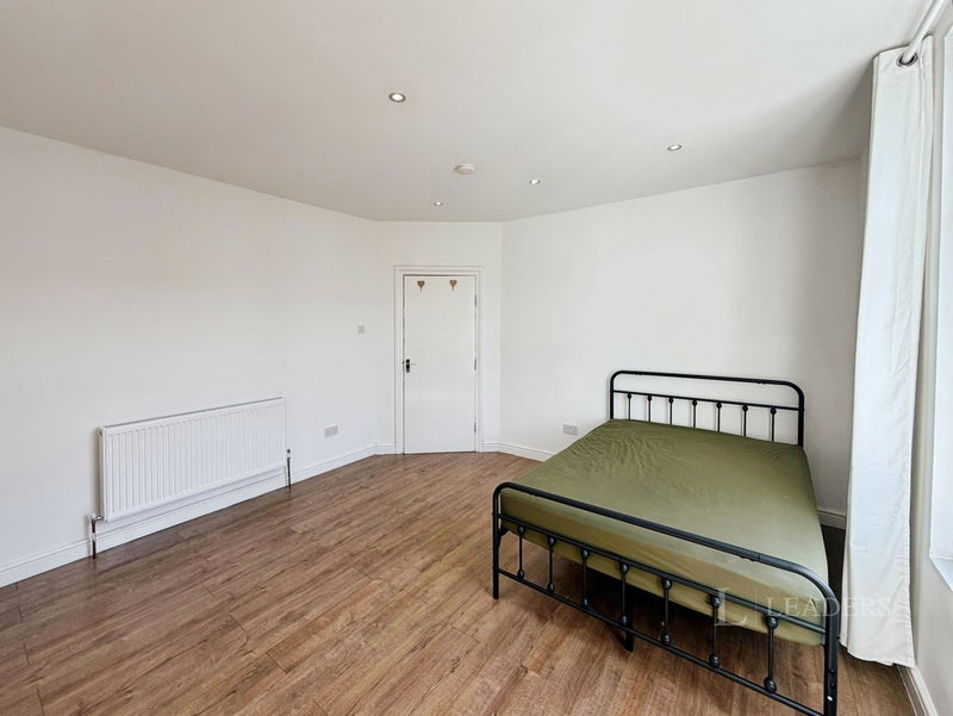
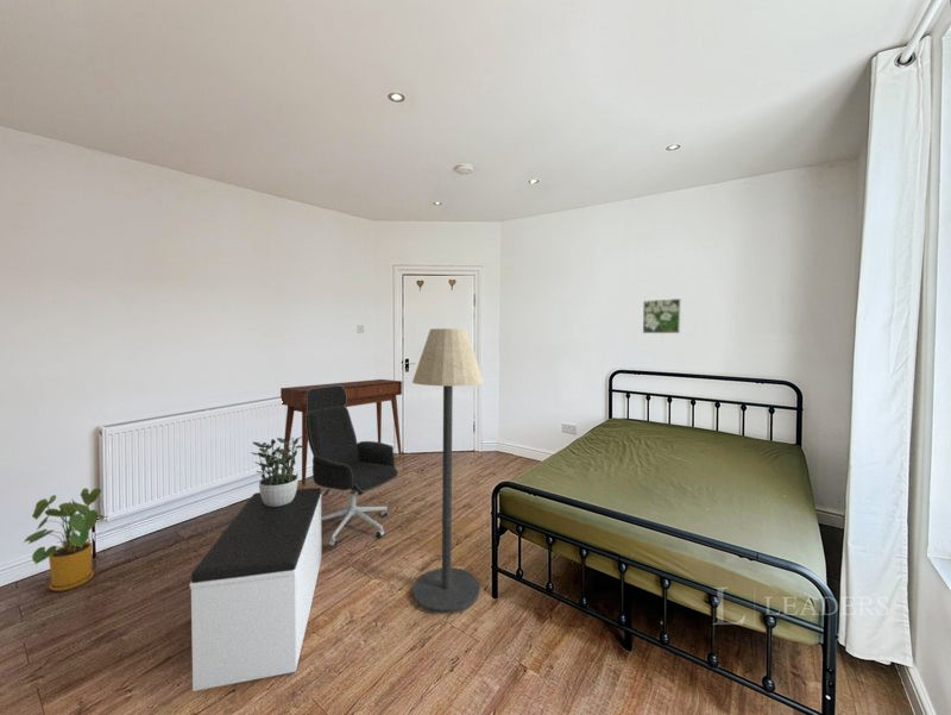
+ house plant [23,487,112,592]
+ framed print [642,297,682,334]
+ desk [279,378,403,489]
+ potted plant [250,434,304,507]
+ bench [189,487,322,692]
+ floor lamp [411,327,485,615]
+ office chair [306,385,399,547]
